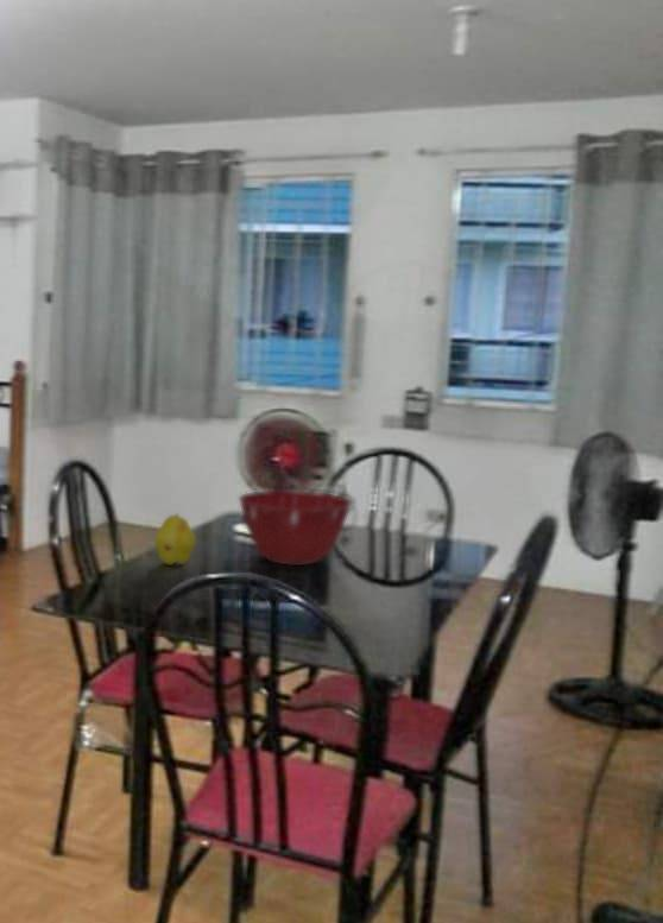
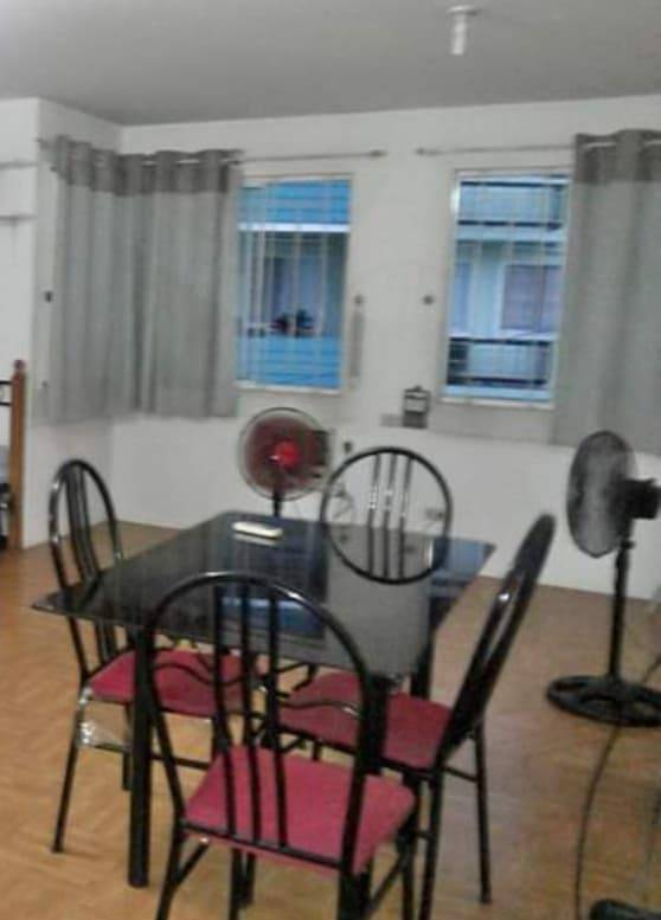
- mixing bowl [238,489,353,567]
- fruit [153,512,197,567]
